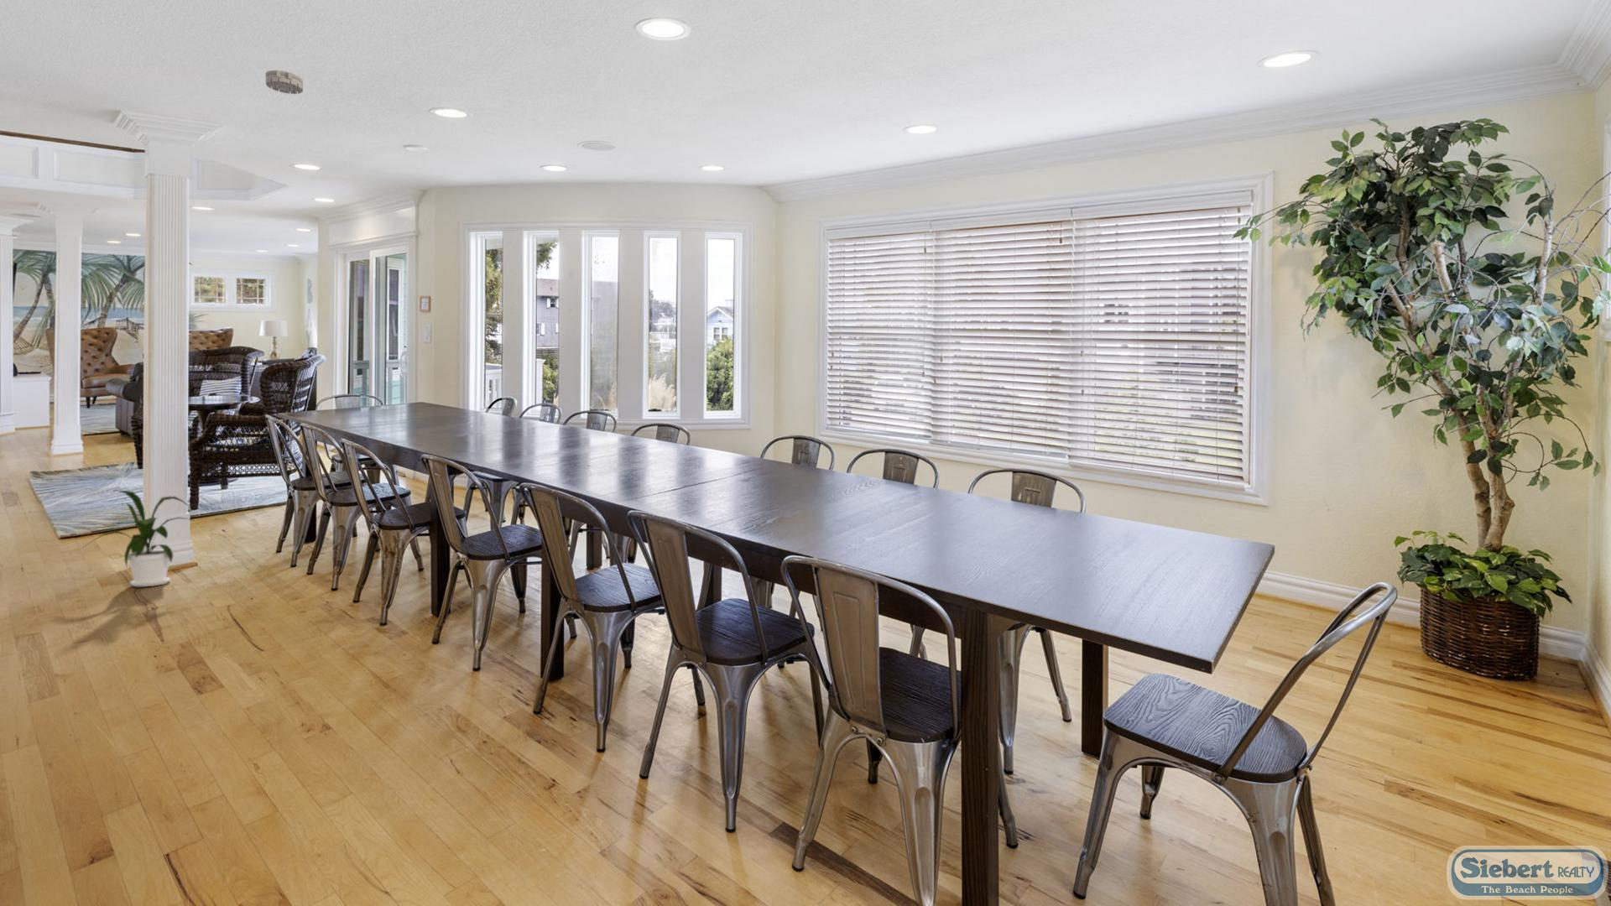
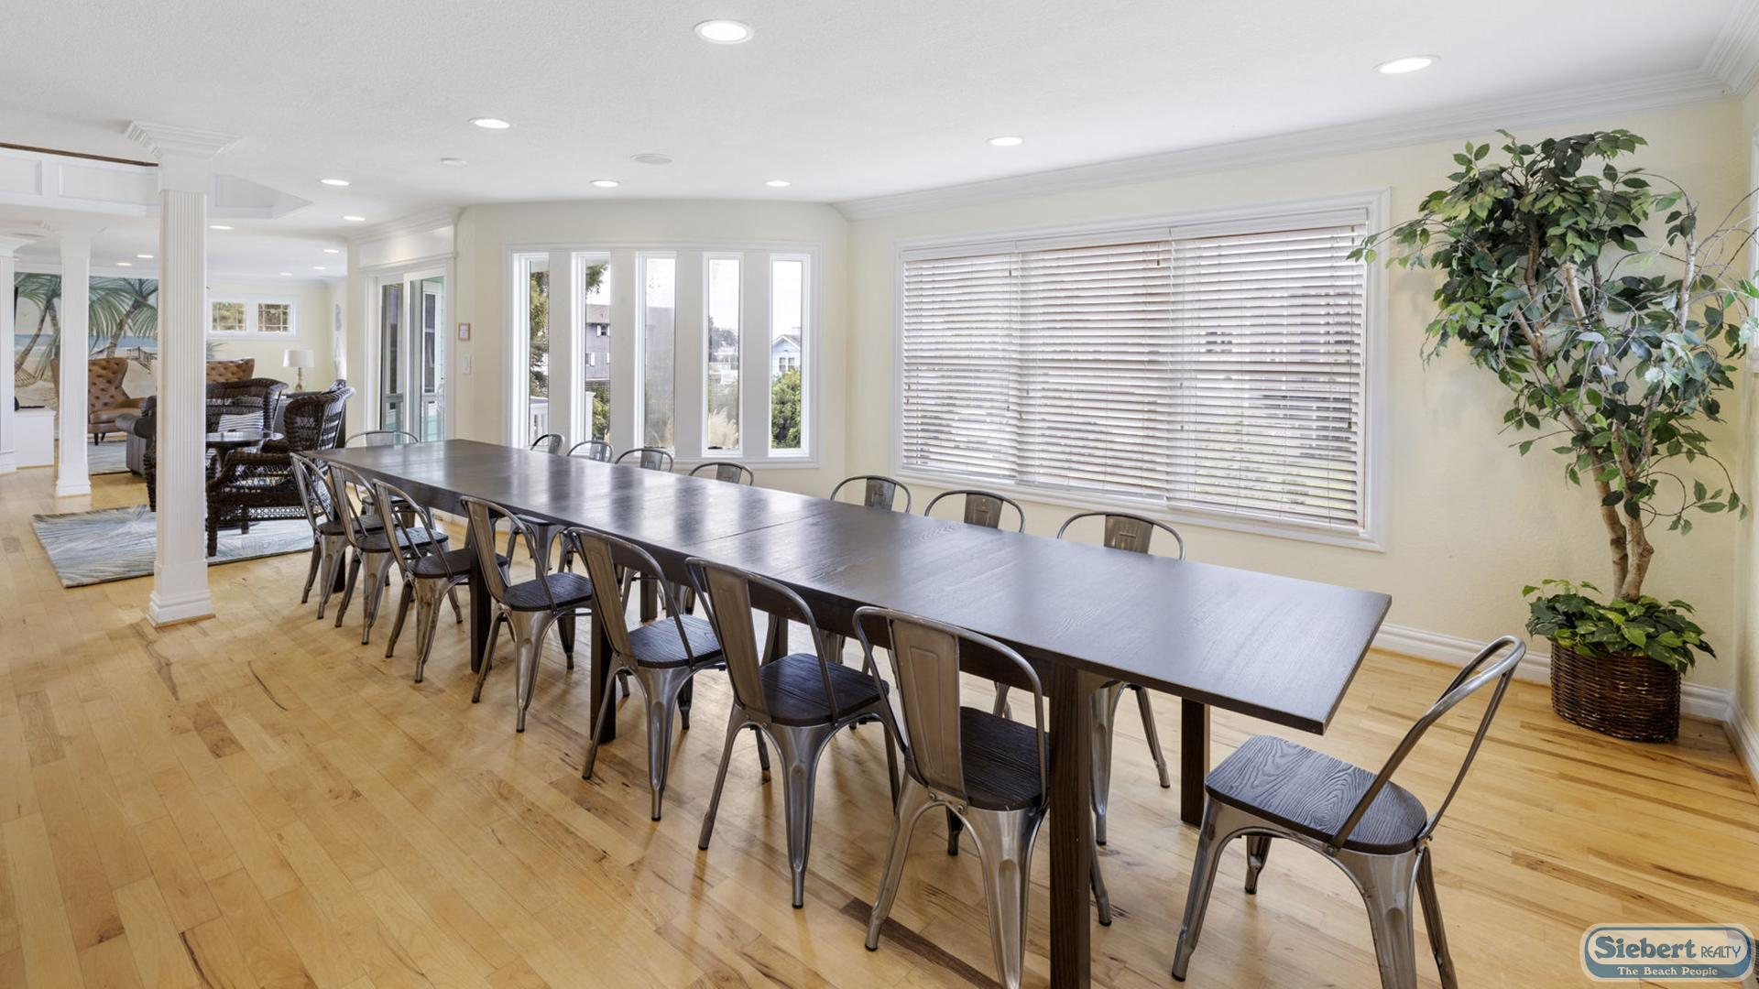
- smoke detector [266,70,304,95]
- house plant [83,490,196,587]
